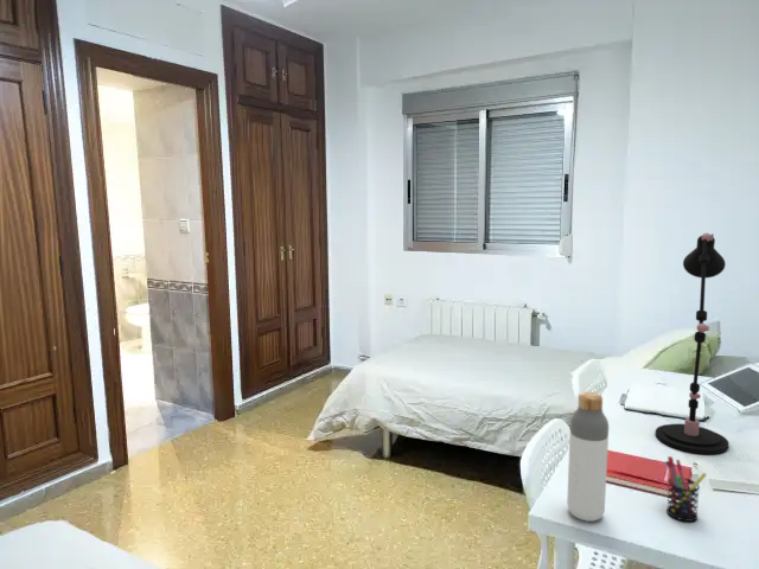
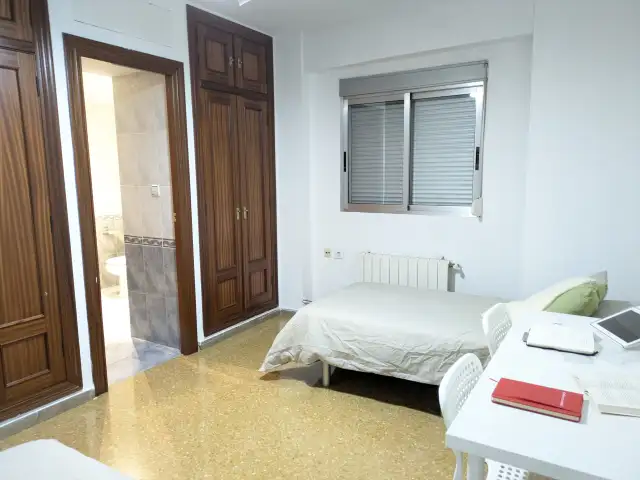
- bottle [566,391,610,523]
- desk lamp [655,232,729,455]
- pen holder [664,455,708,523]
